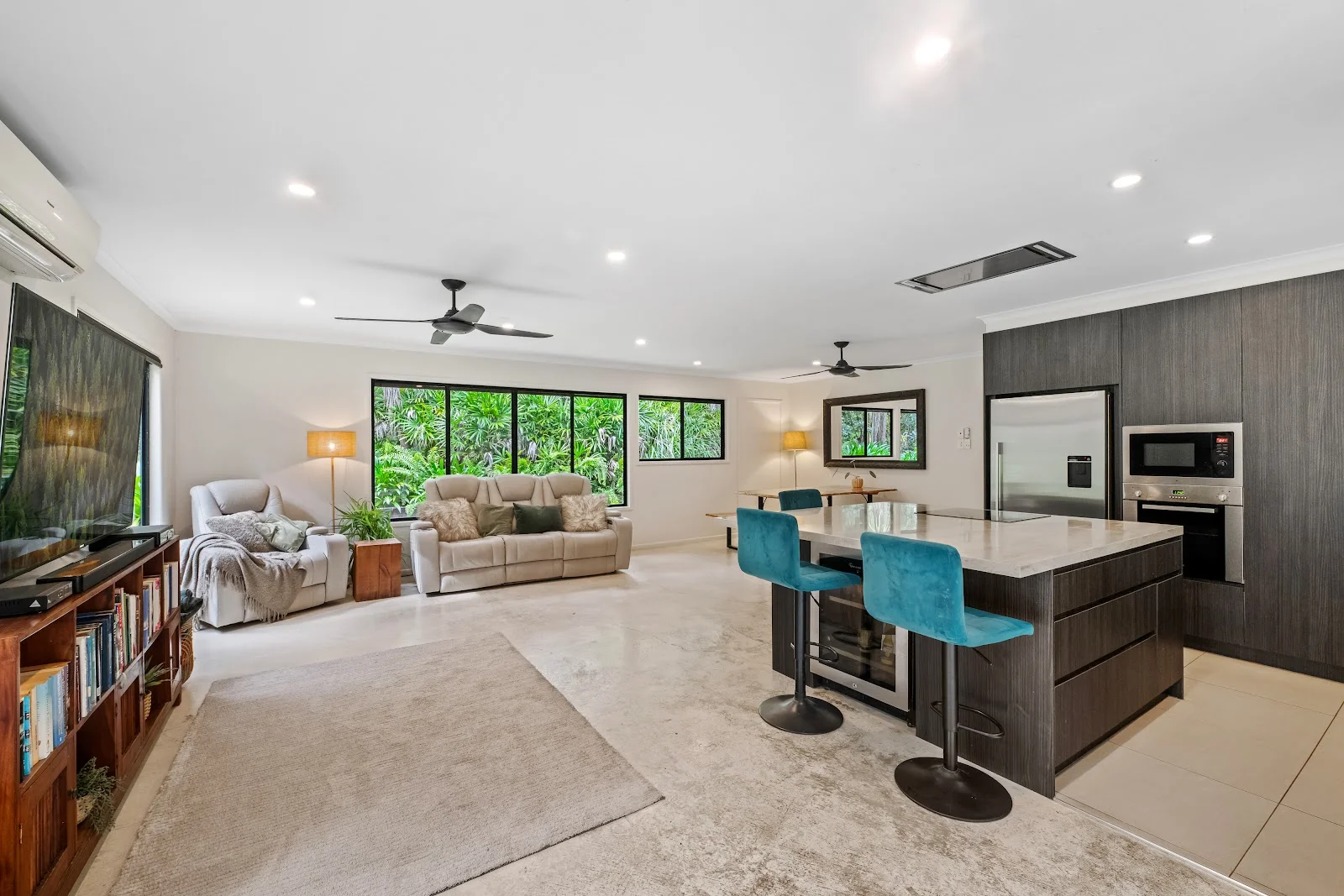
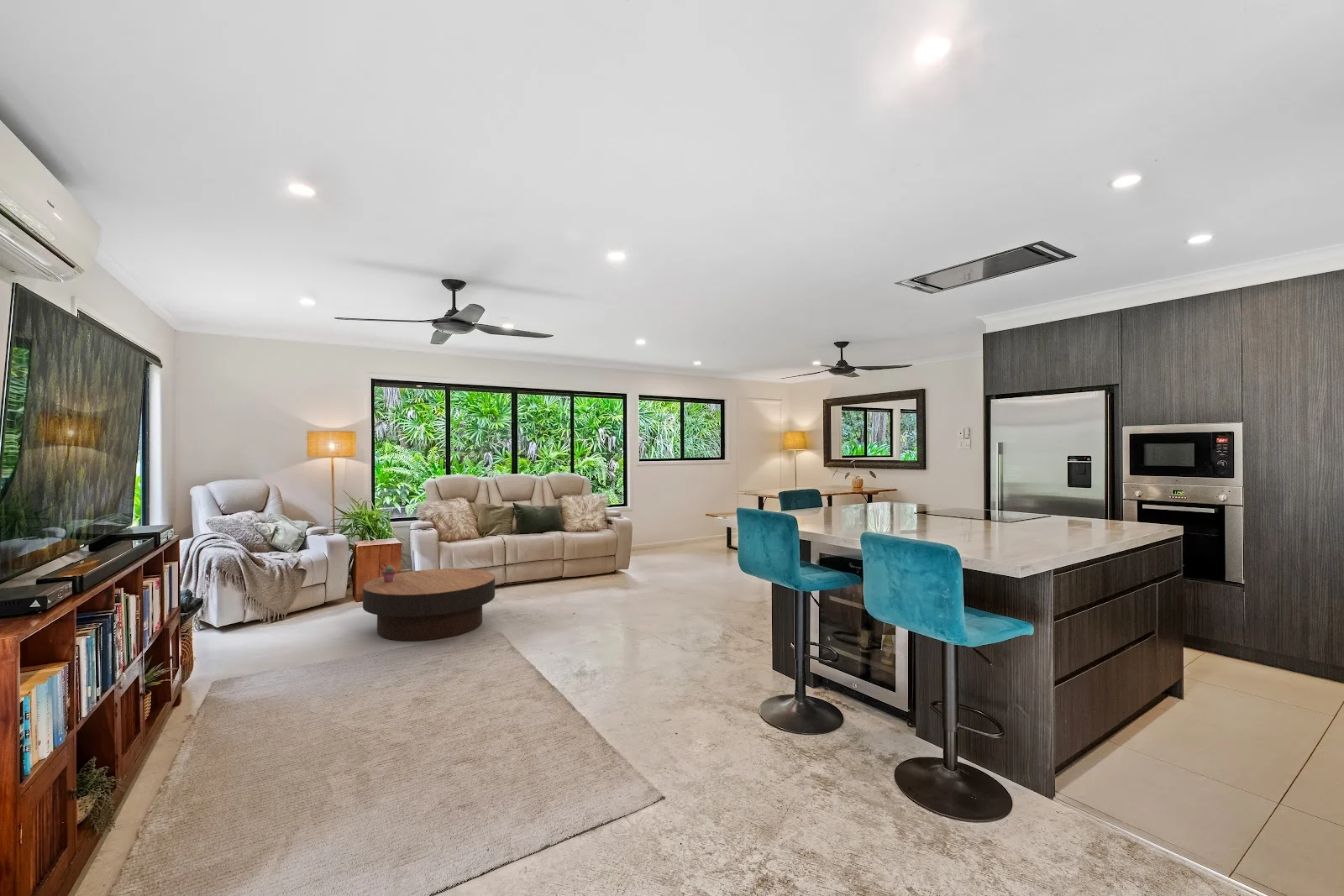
+ coffee table [362,568,496,642]
+ potted succulent [381,564,396,583]
